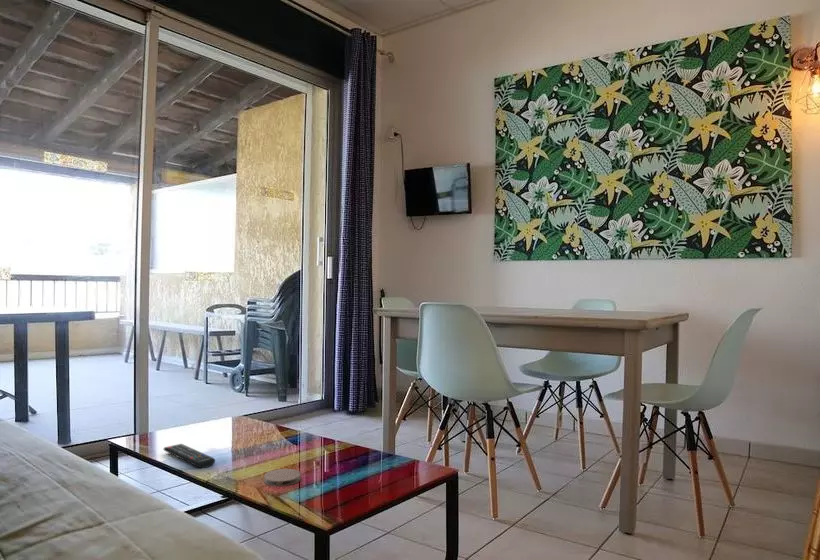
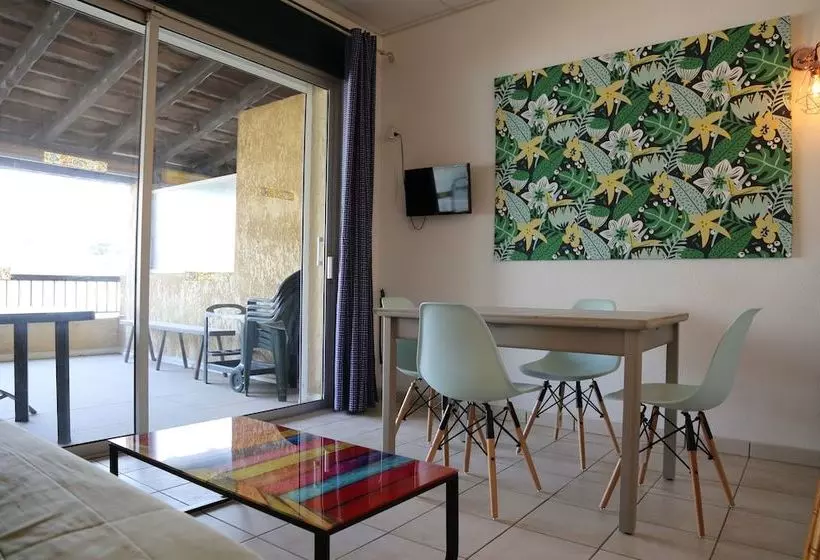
- remote control [163,443,216,469]
- coaster [263,468,302,487]
